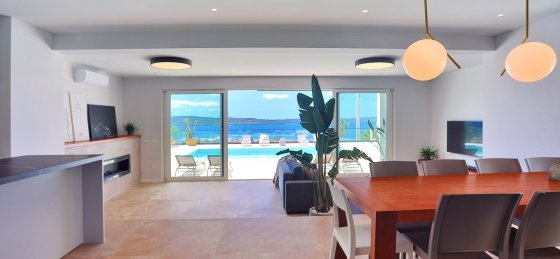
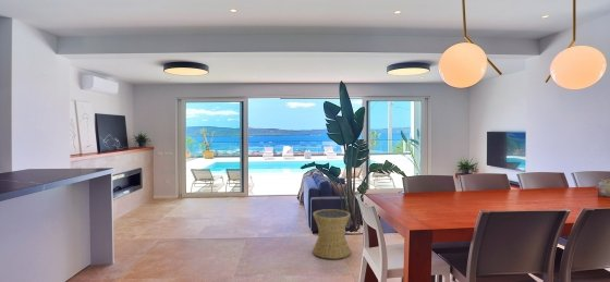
+ side table [312,208,352,260]
